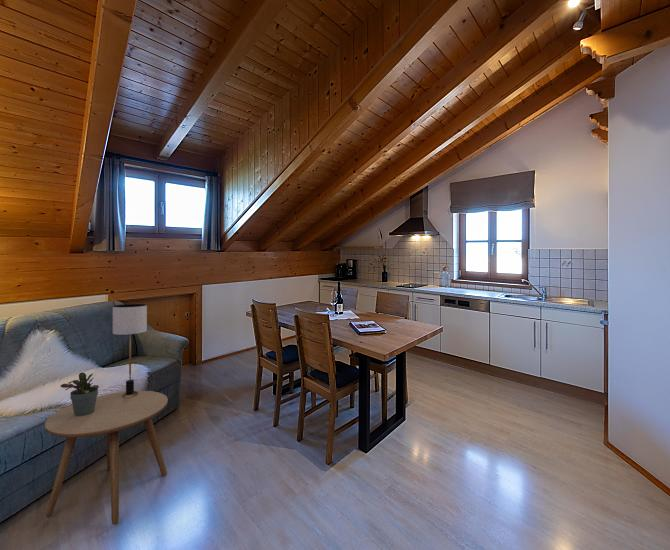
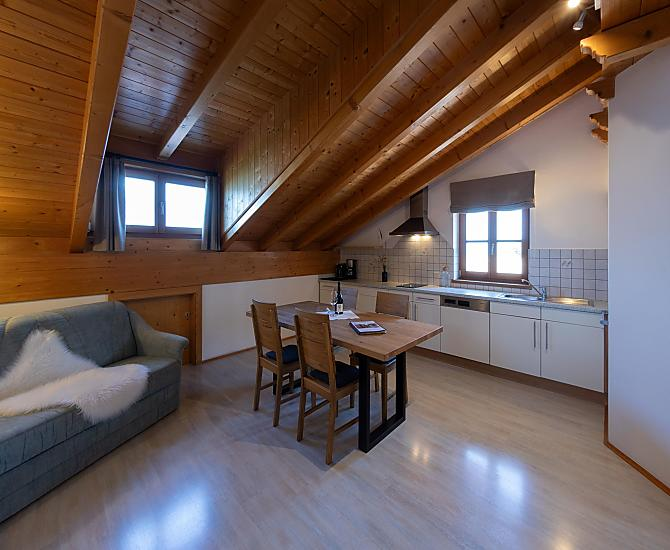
- table lamp [112,303,148,397]
- side table [44,390,169,526]
- potted plant [60,372,100,416]
